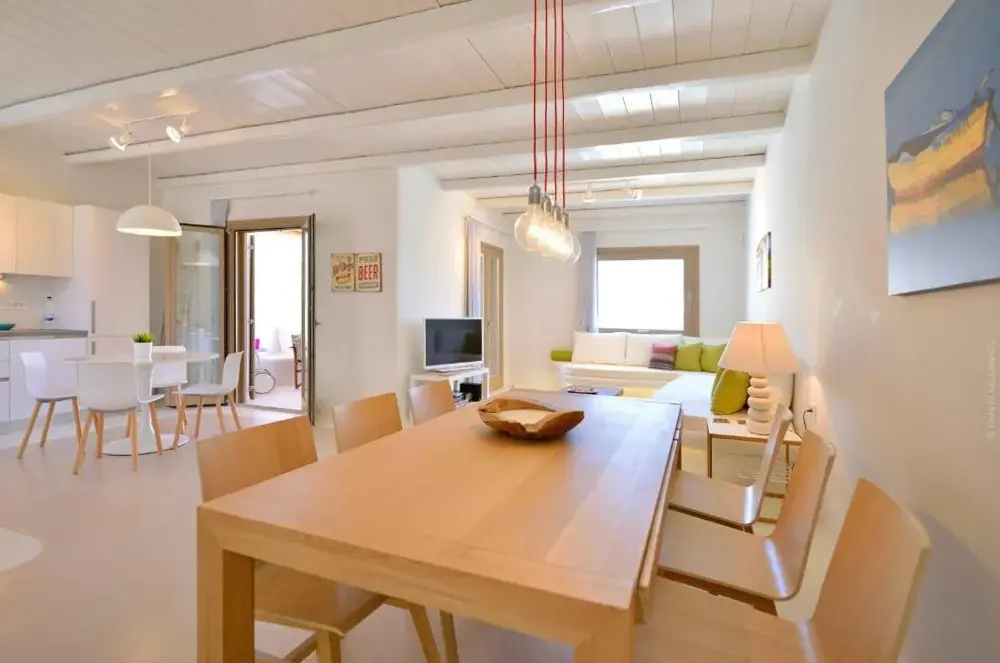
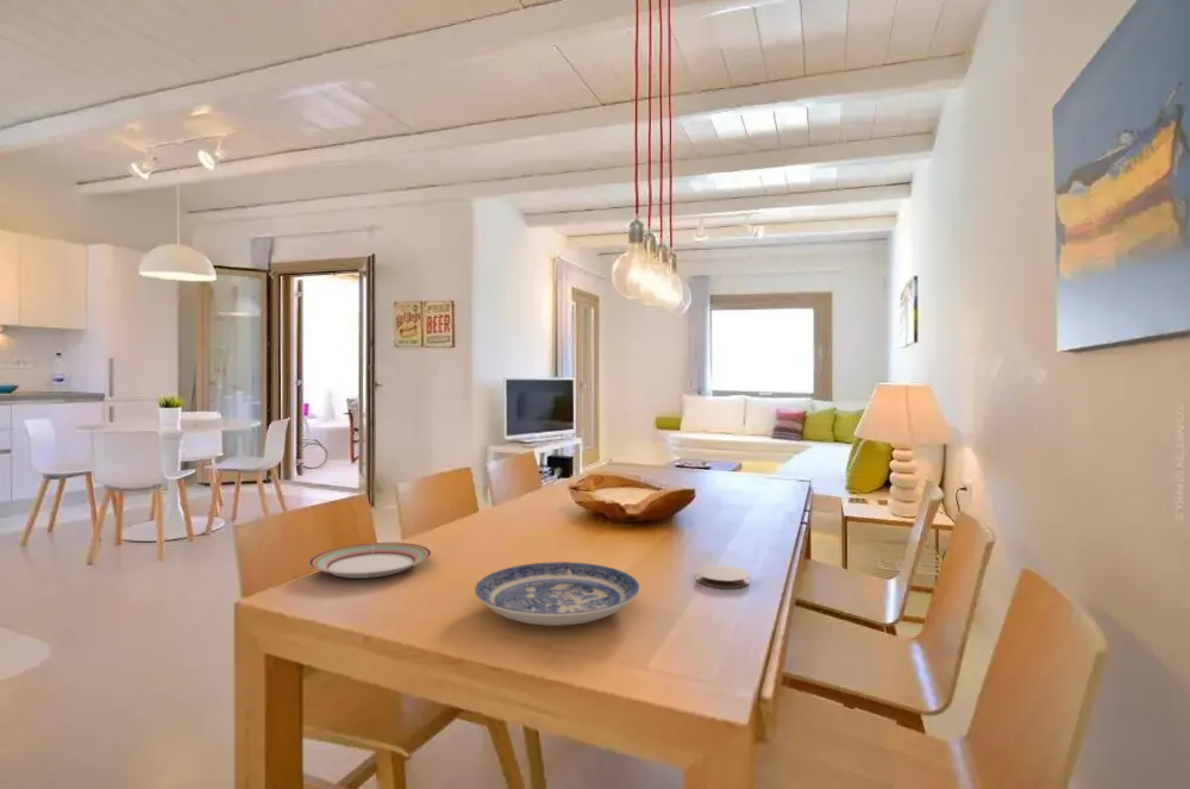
+ plate [474,561,640,627]
+ coaster [695,564,751,589]
+ plate [307,541,433,580]
